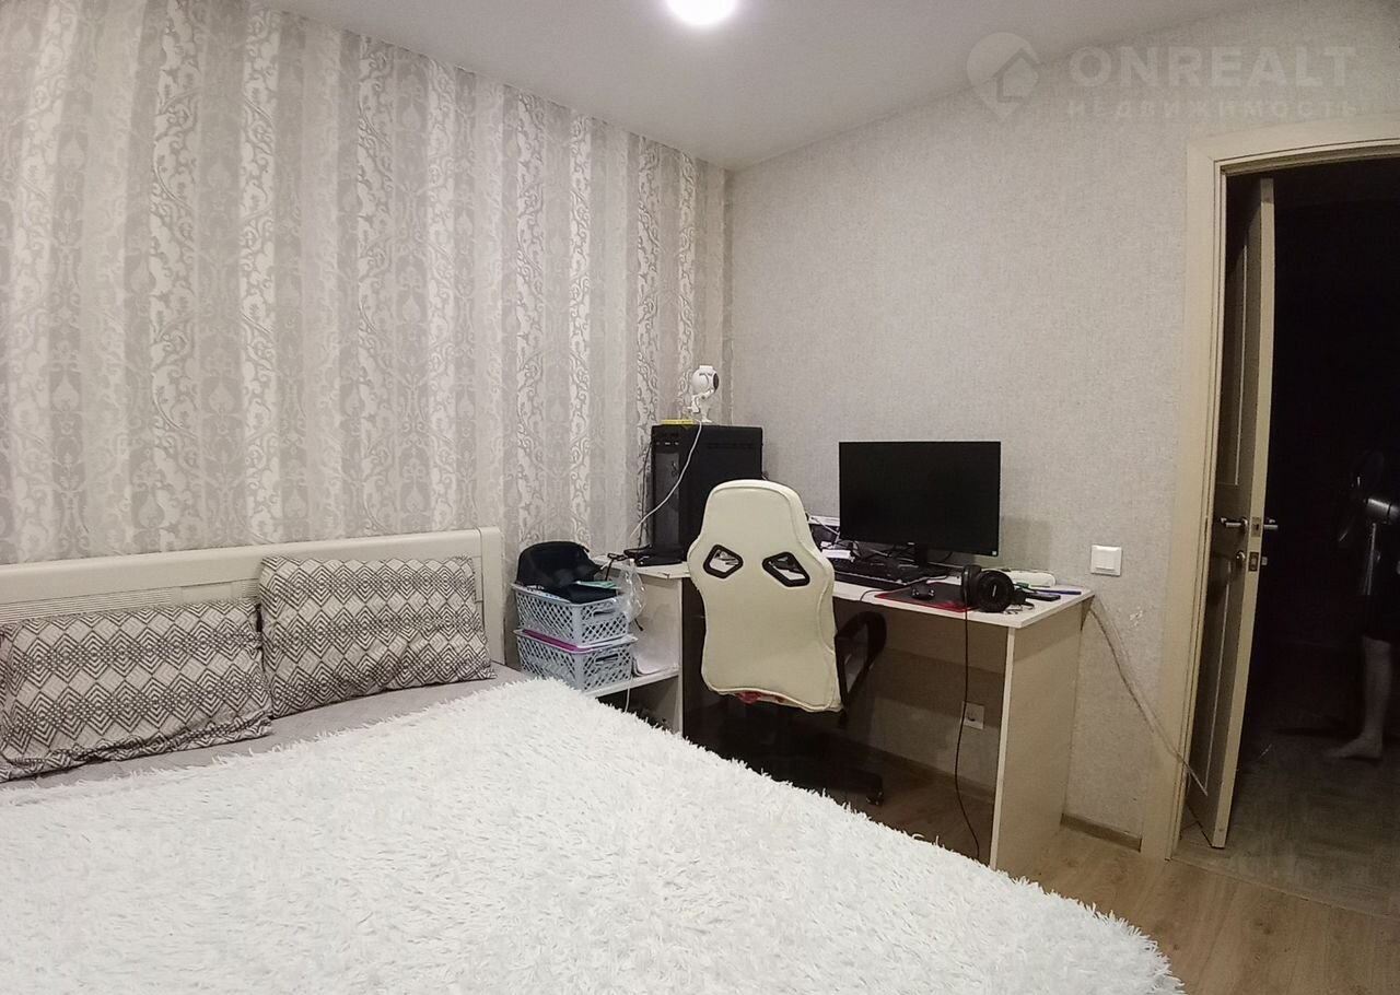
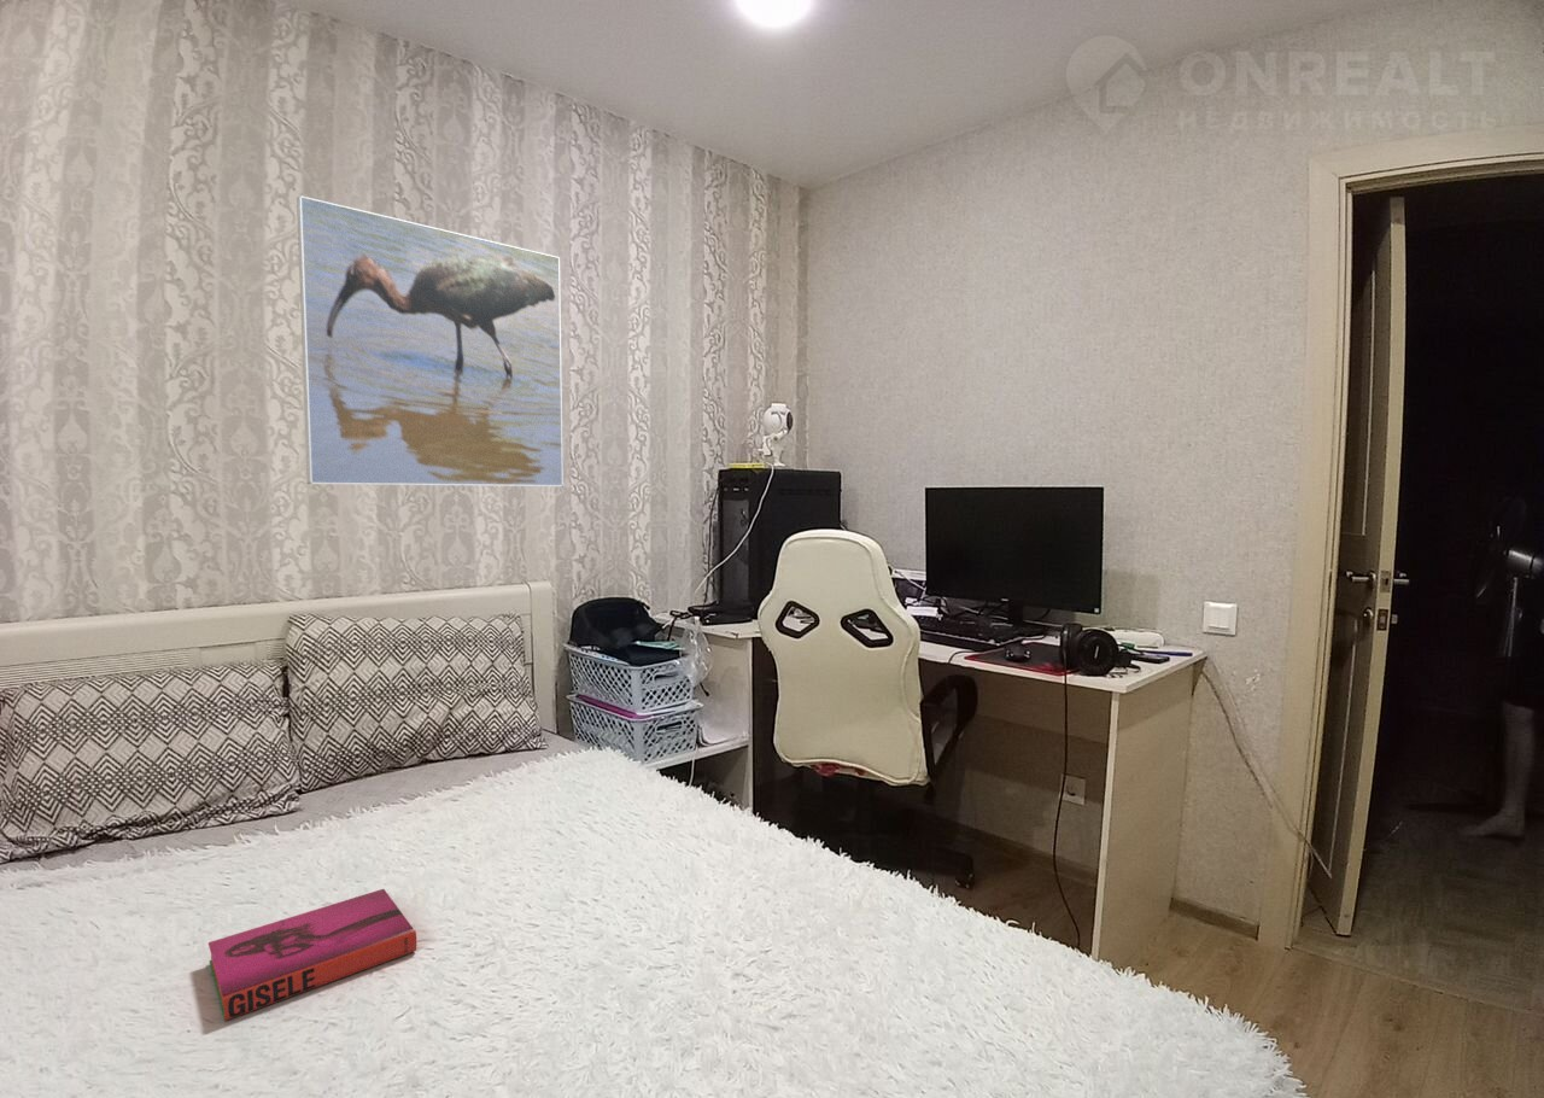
+ hardback book [207,888,417,1022]
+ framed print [296,194,565,487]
